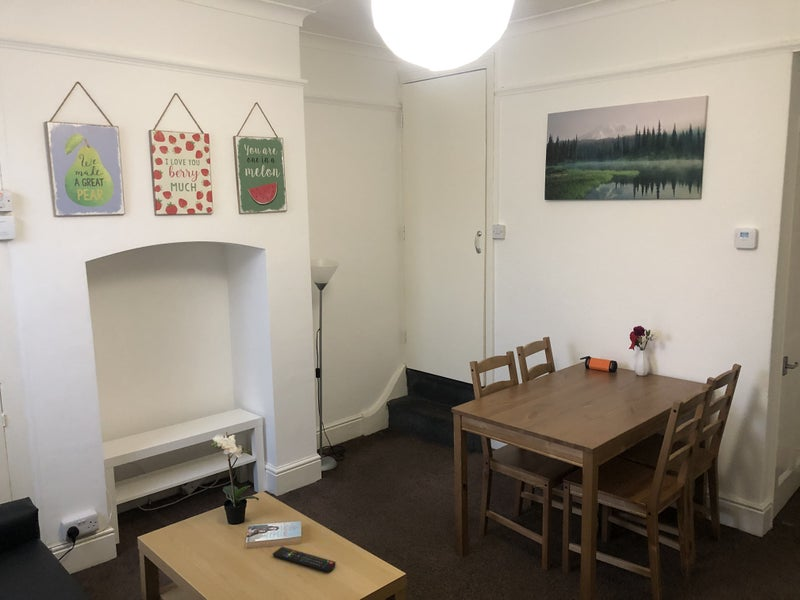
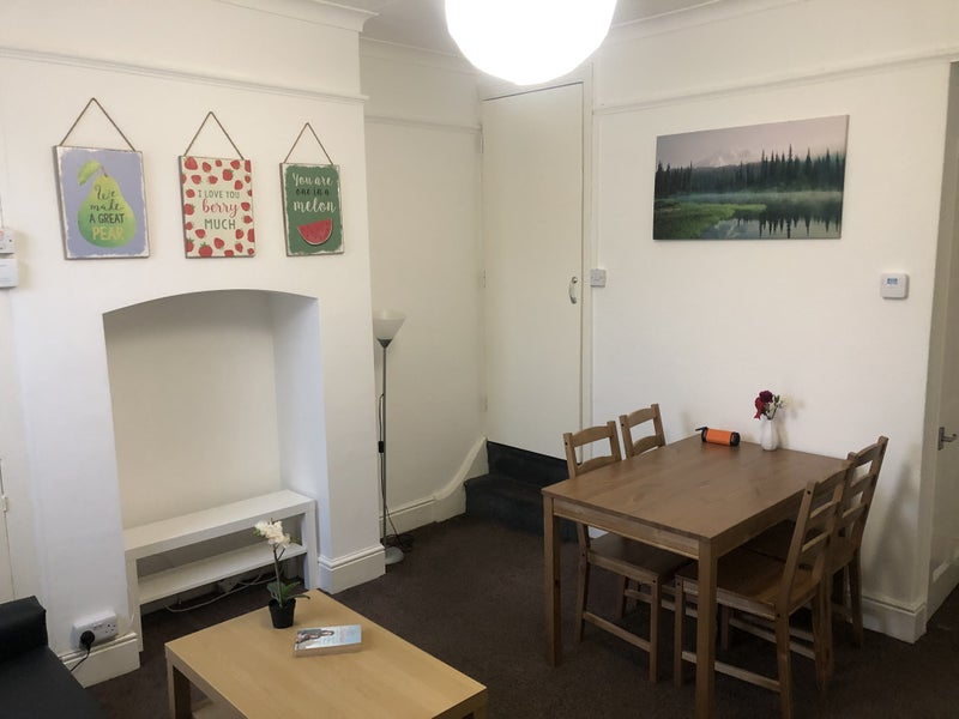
- remote control [272,546,337,572]
